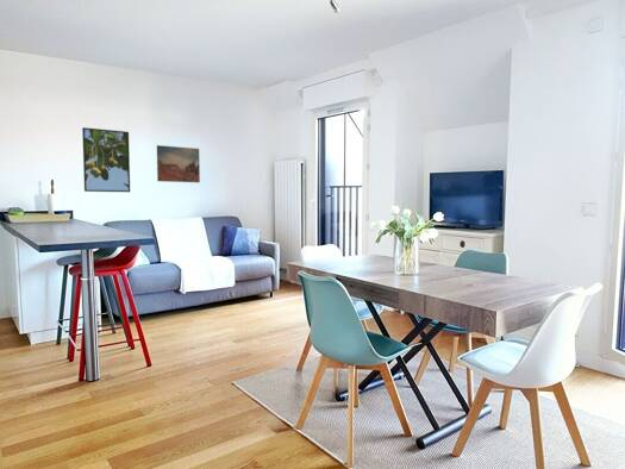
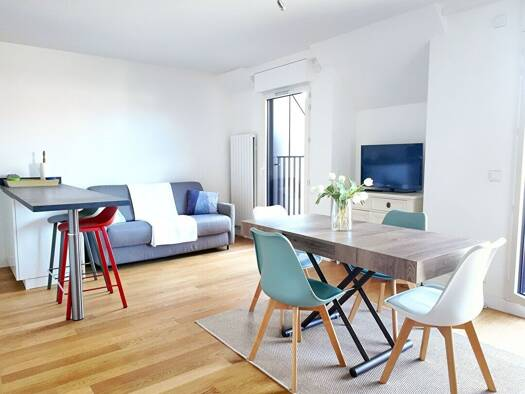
- wall art [156,144,201,183]
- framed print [81,126,131,193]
